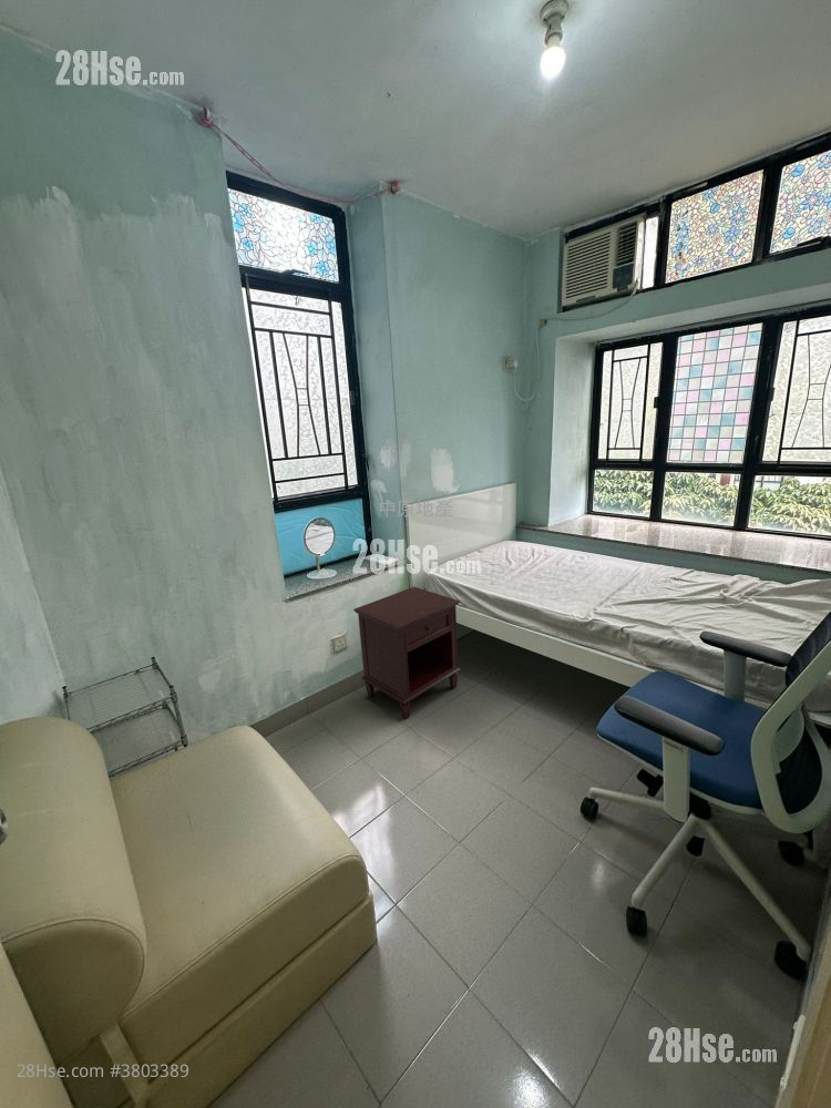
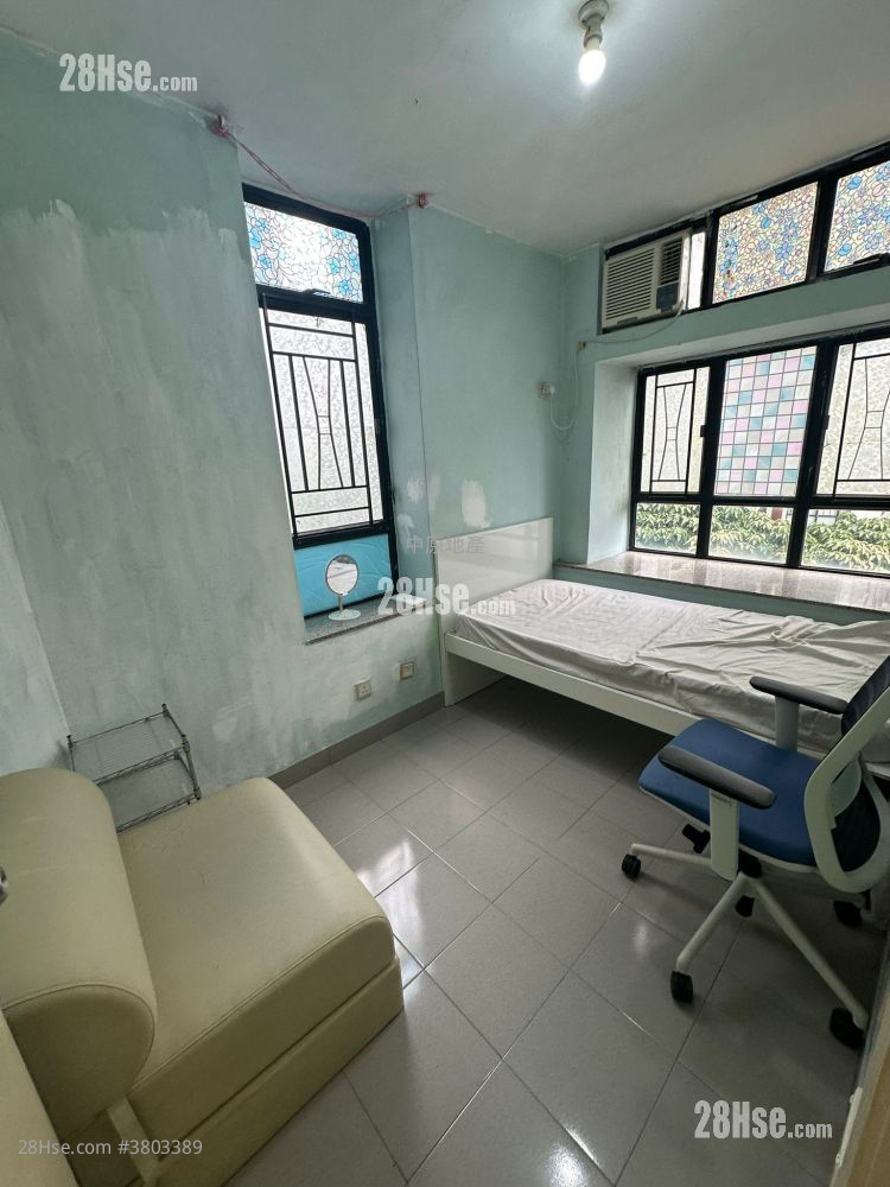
- nightstand [352,586,462,720]
